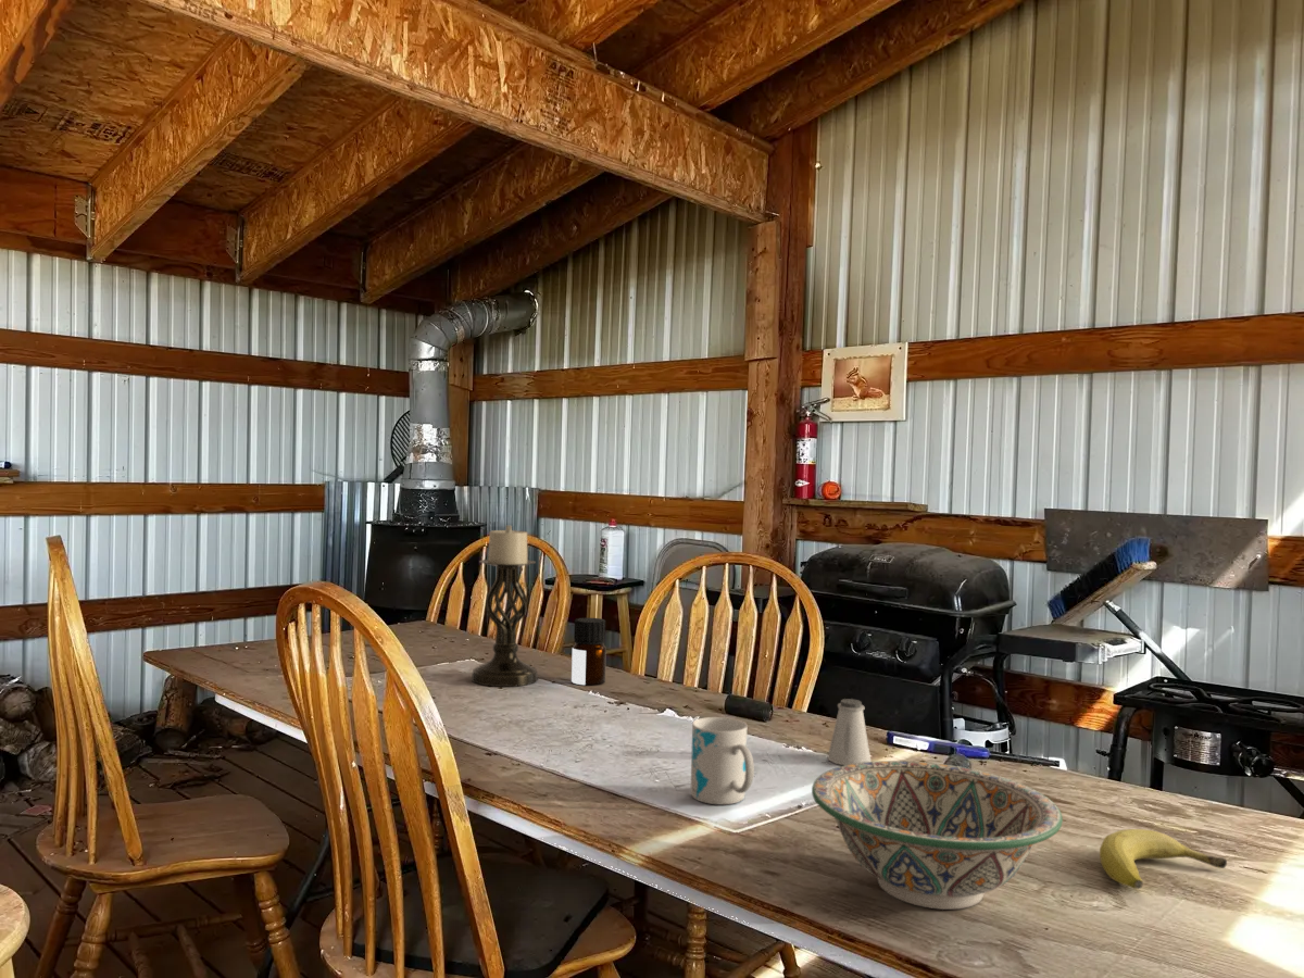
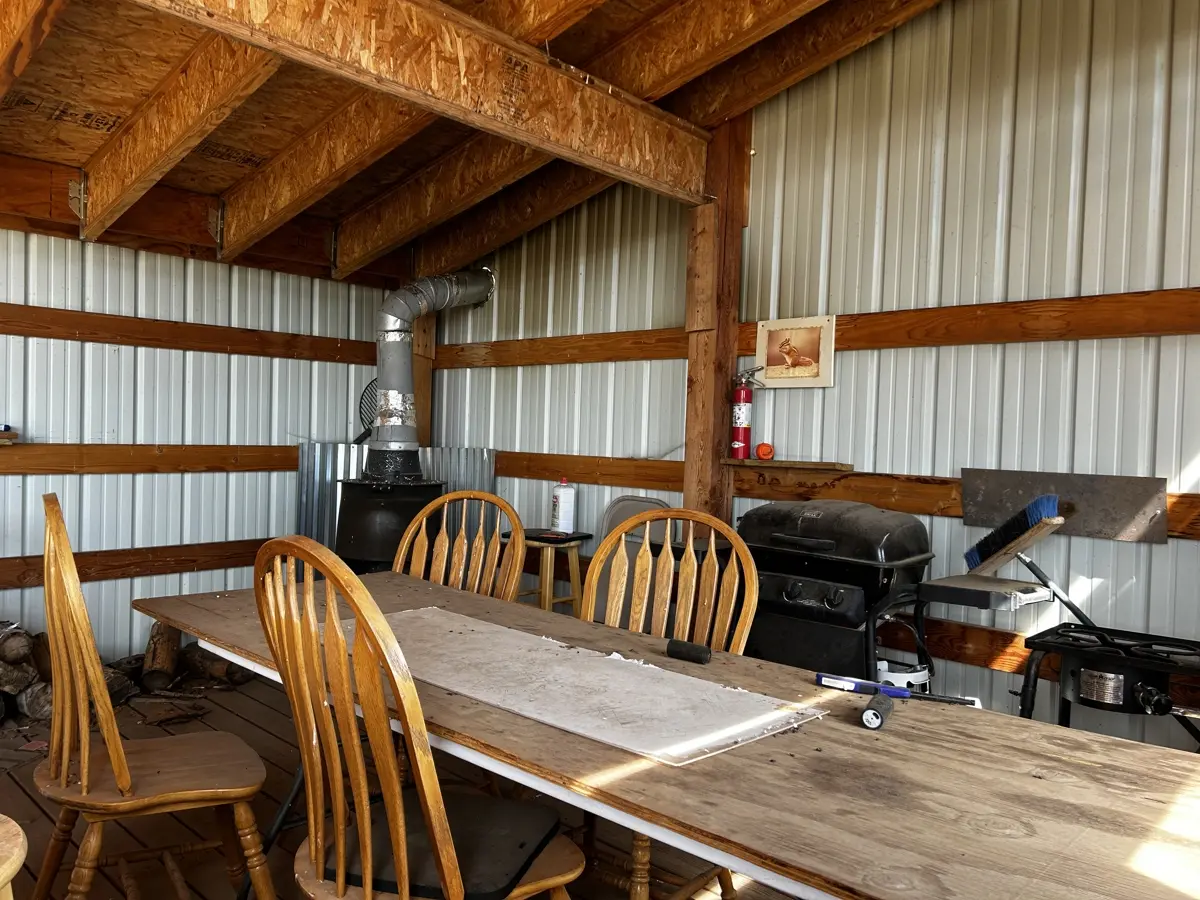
- saltshaker [827,698,873,766]
- fruit [1099,828,1228,890]
- decorative bowl [811,760,1064,911]
- mug [690,716,755,805]
- bottle [570,617,607,686]
- candle holder [471,525,539,688]
